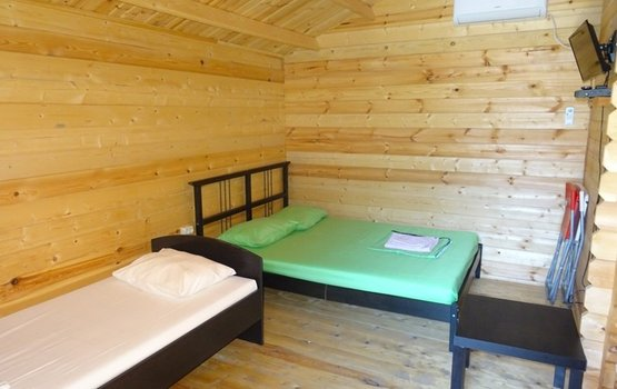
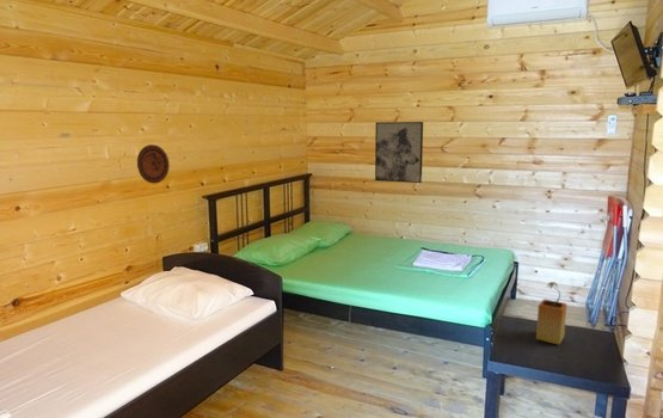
+ wall art [374,121,424,184]
+ potted plant [535,281,567,346]
+ decorative plate [136,143,171,185]
